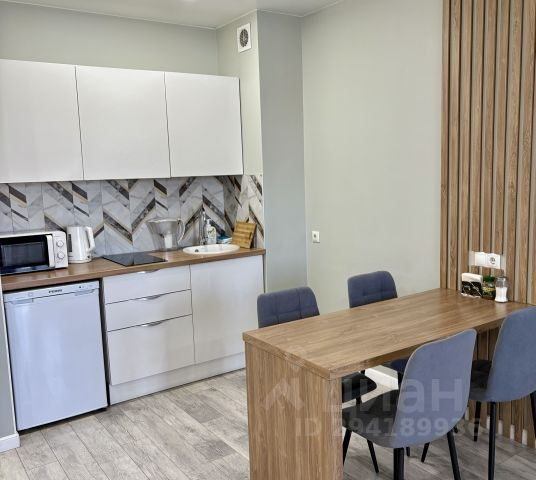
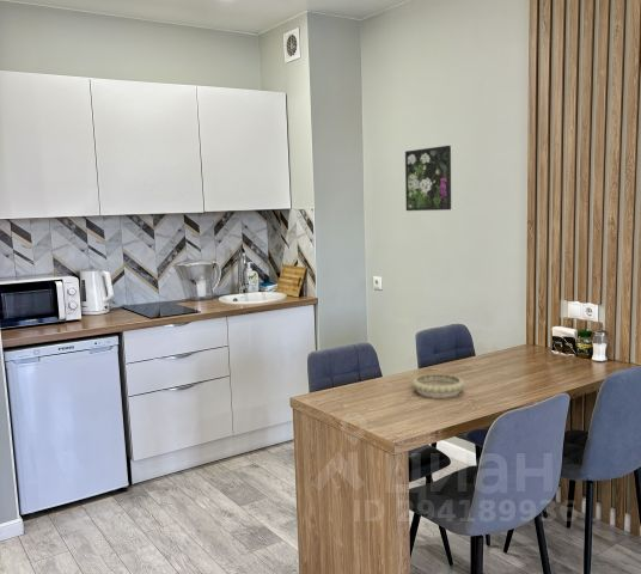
+ decorative bowl [411,373,465,399]
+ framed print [404,145,452,212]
